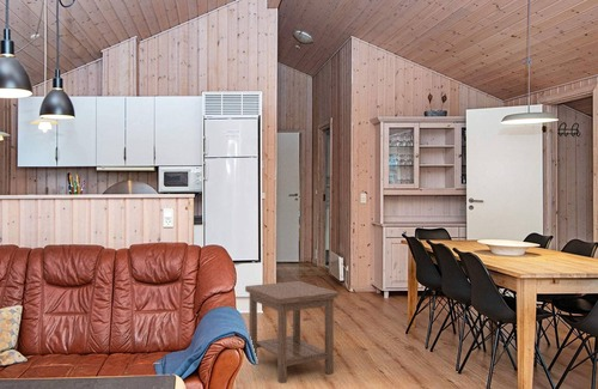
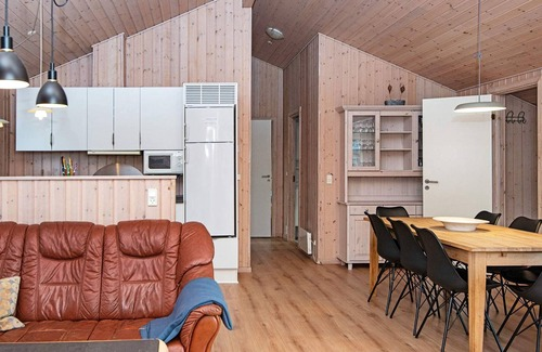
- side table [244,280,338,384]
